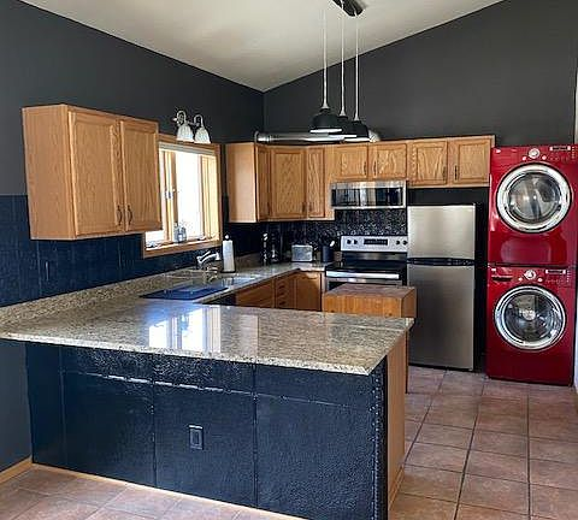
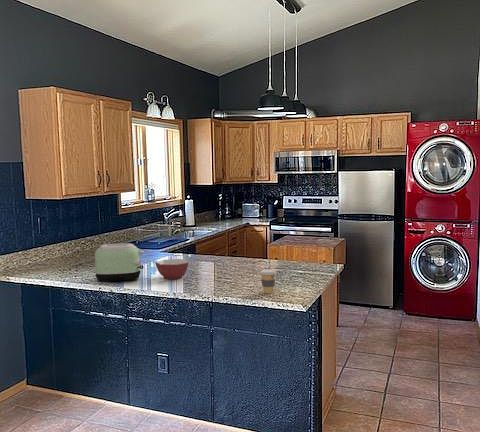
+ coffee cup [259,269,277,294]
+ bowl [154,258,190,280]
+ toaster [94,242,145,283]
